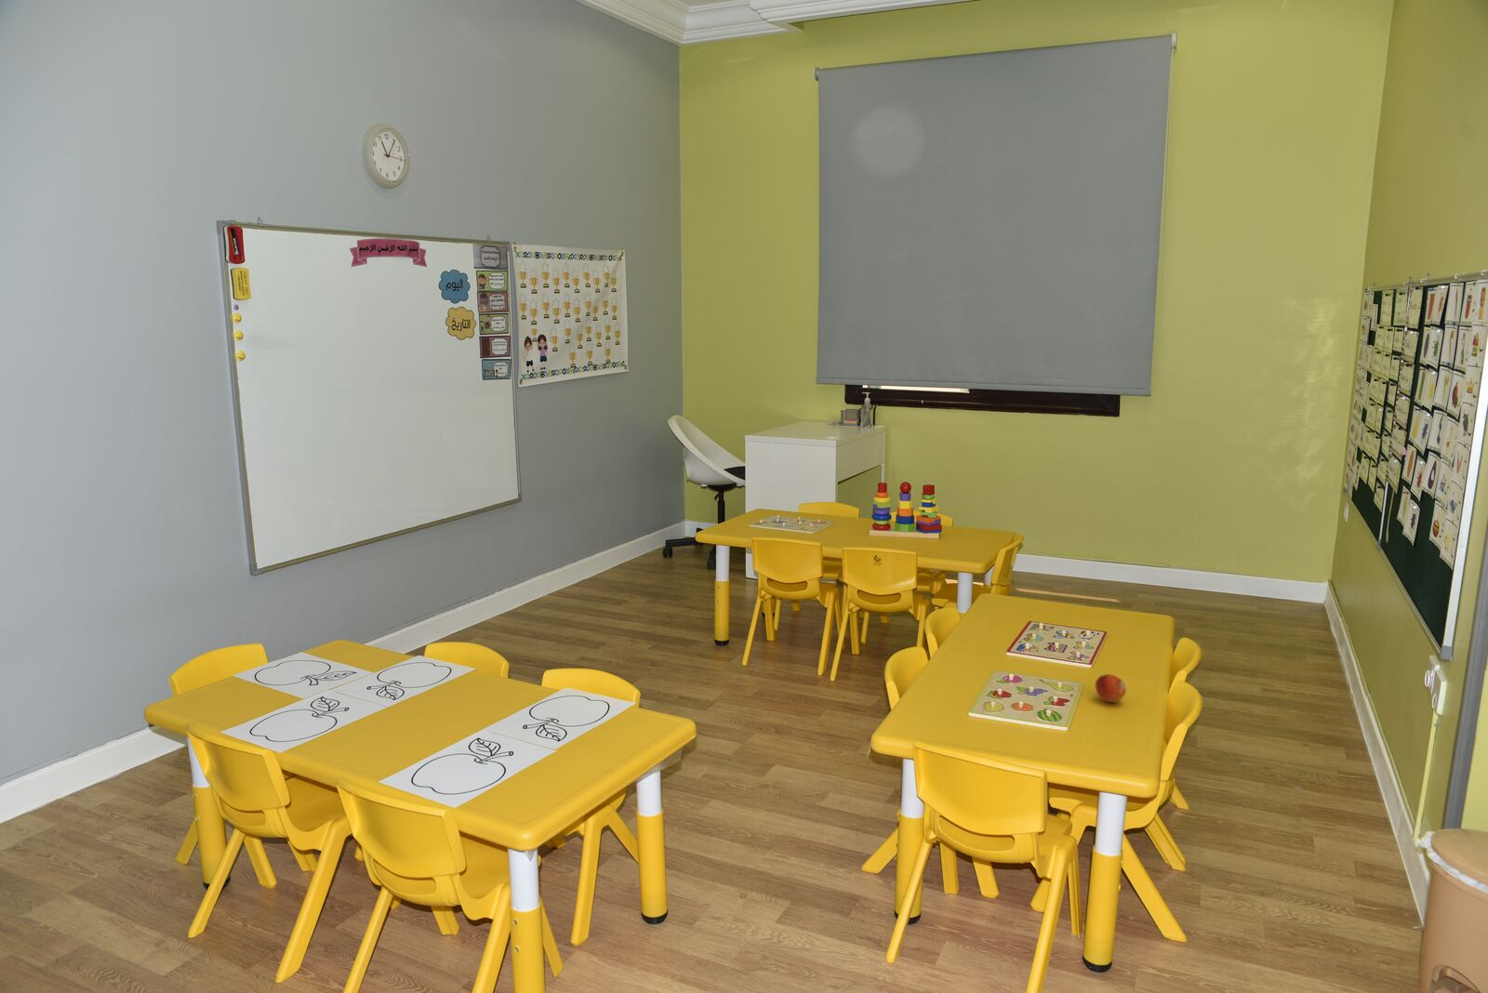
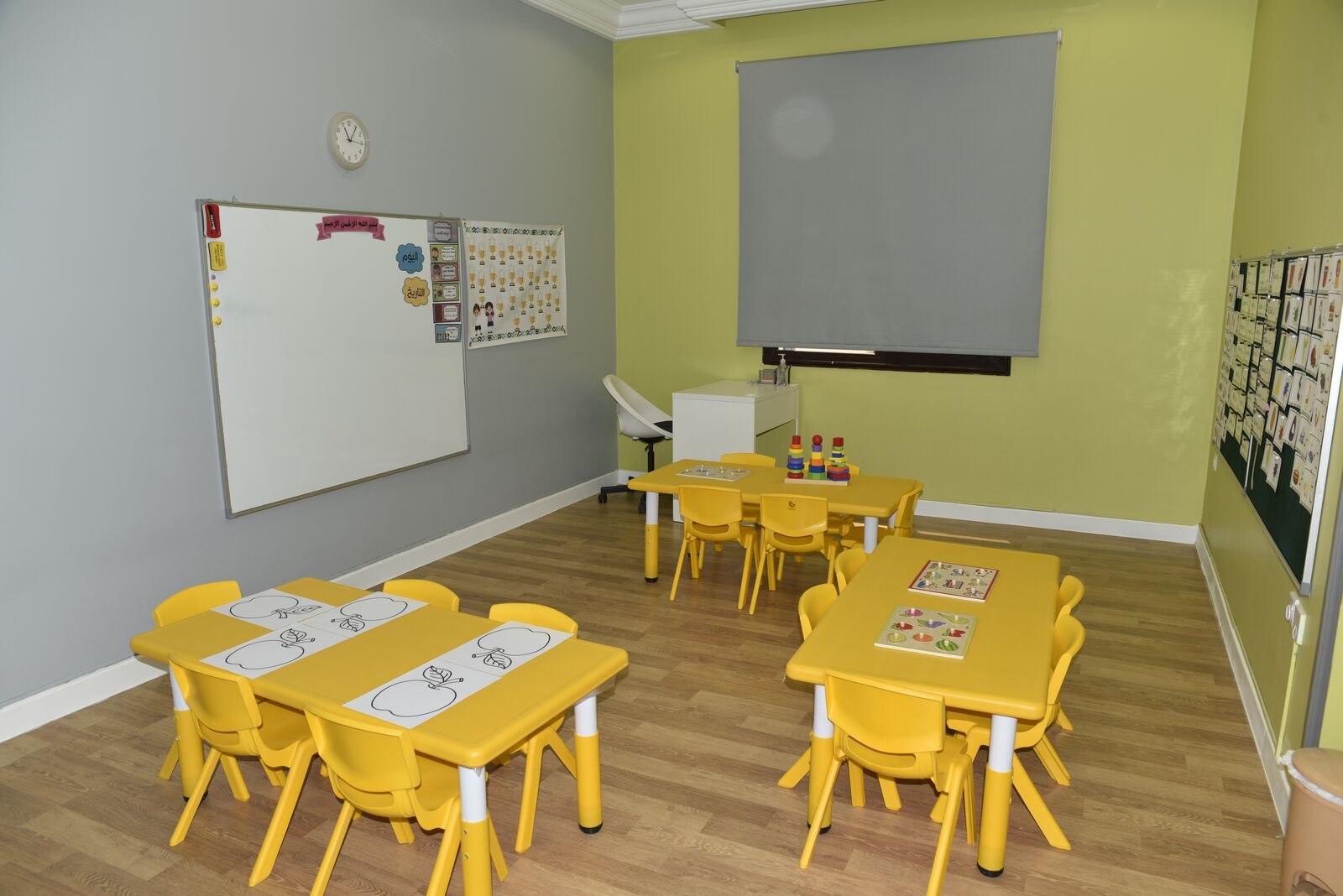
- fruit [1094,673,1127,703]
